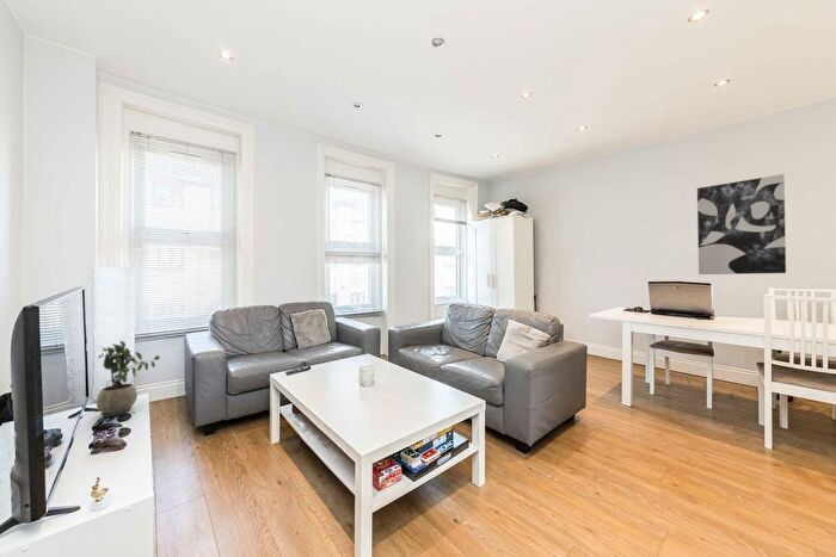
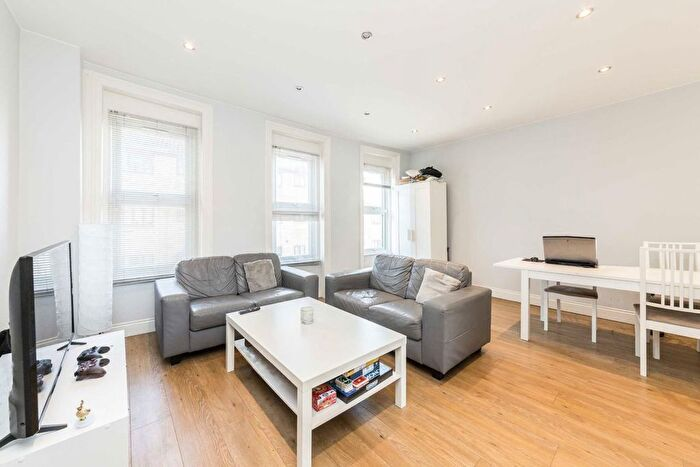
- wall art [696,173,787,276]
- potted plant [96,340,161,419]
